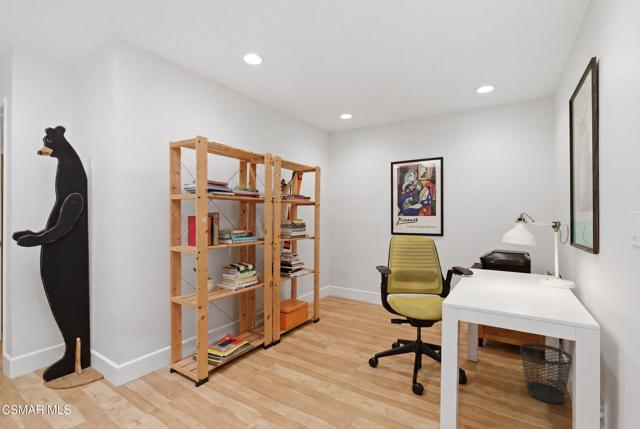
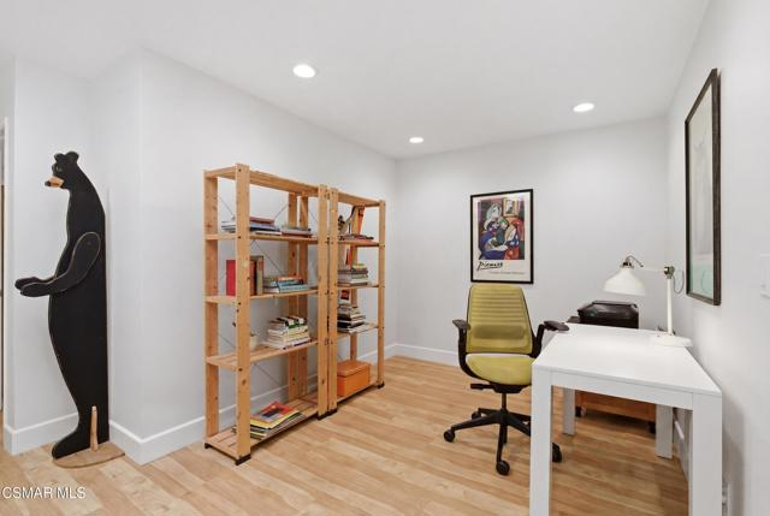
- wastebasket [519,342,573,404]
